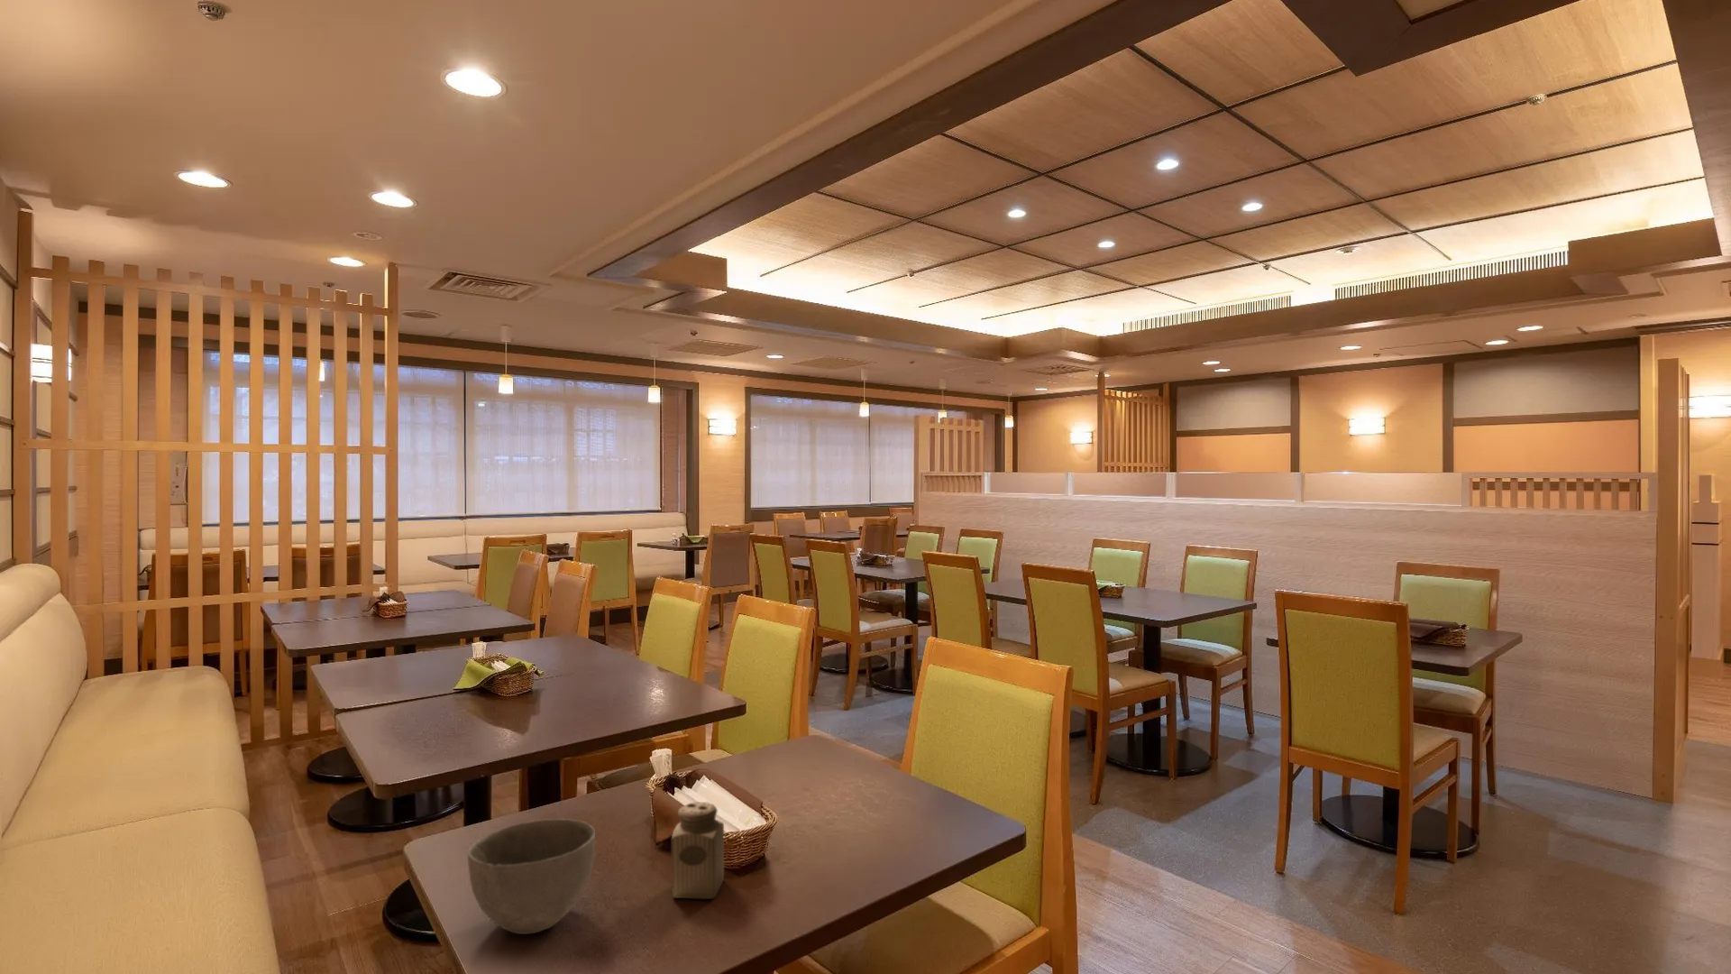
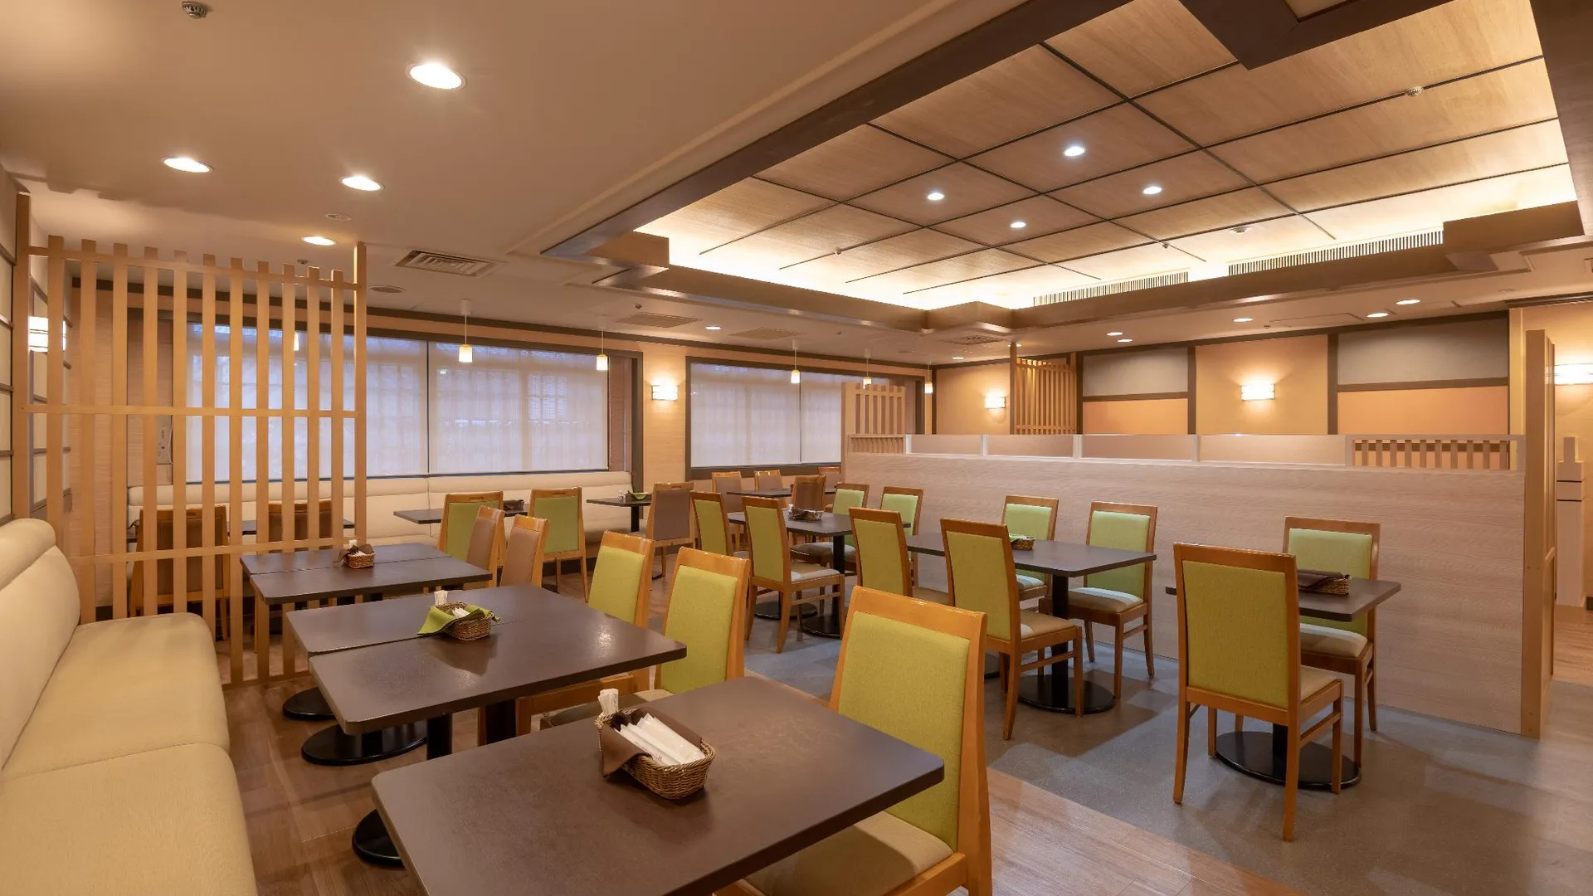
- salt shaker [671,800,725,900]
- bowl [467,818,596,935]
